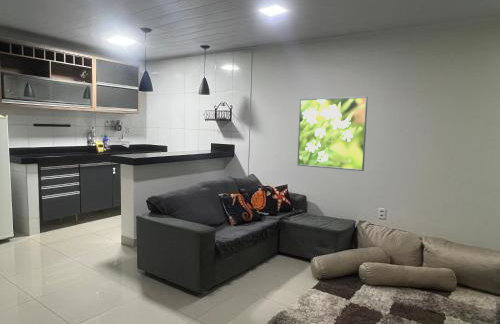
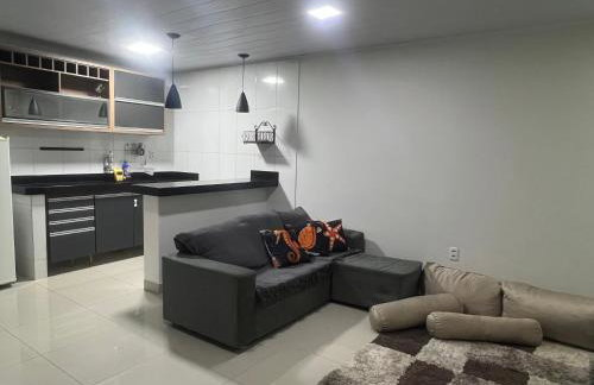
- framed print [297,96,369,172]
